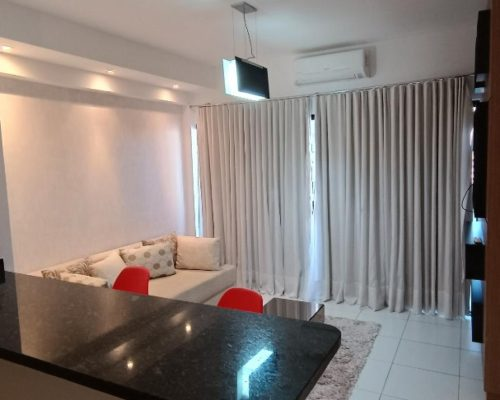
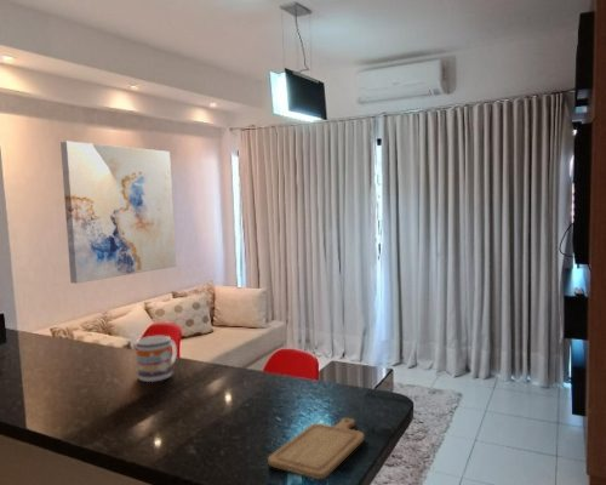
+ wall art [59,141,177,285]
+ mug [135,335,178,383]
+ chopping board [267,417,365,480]
